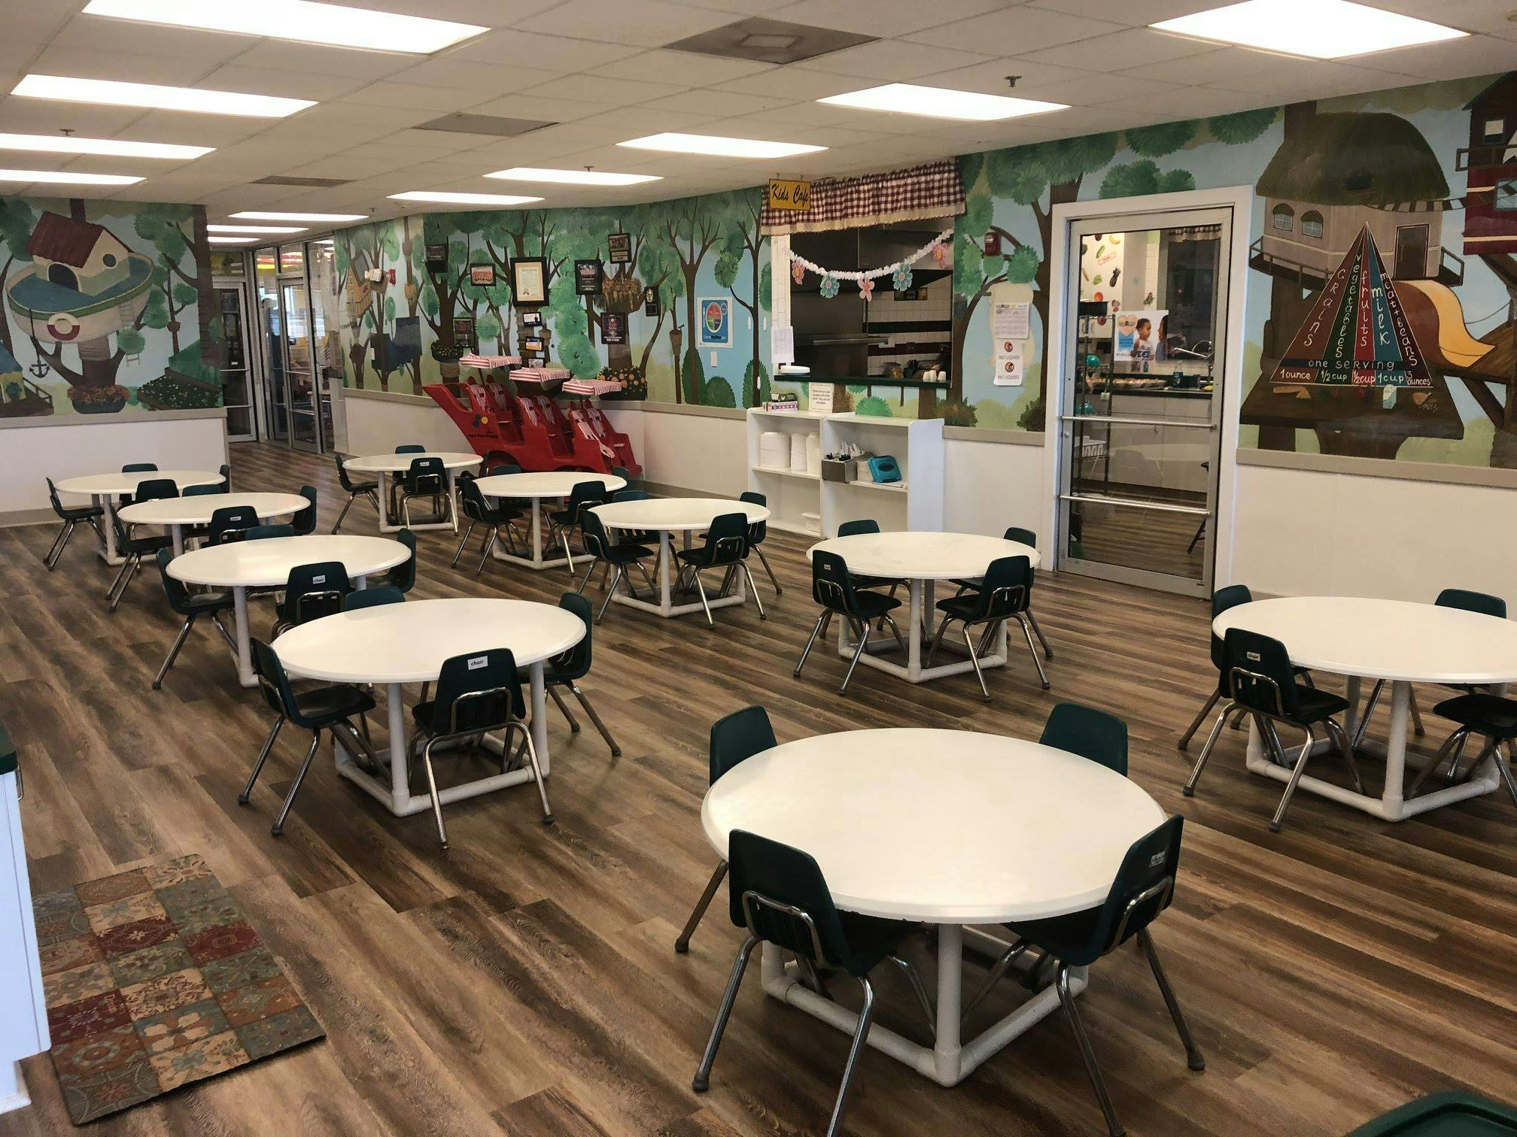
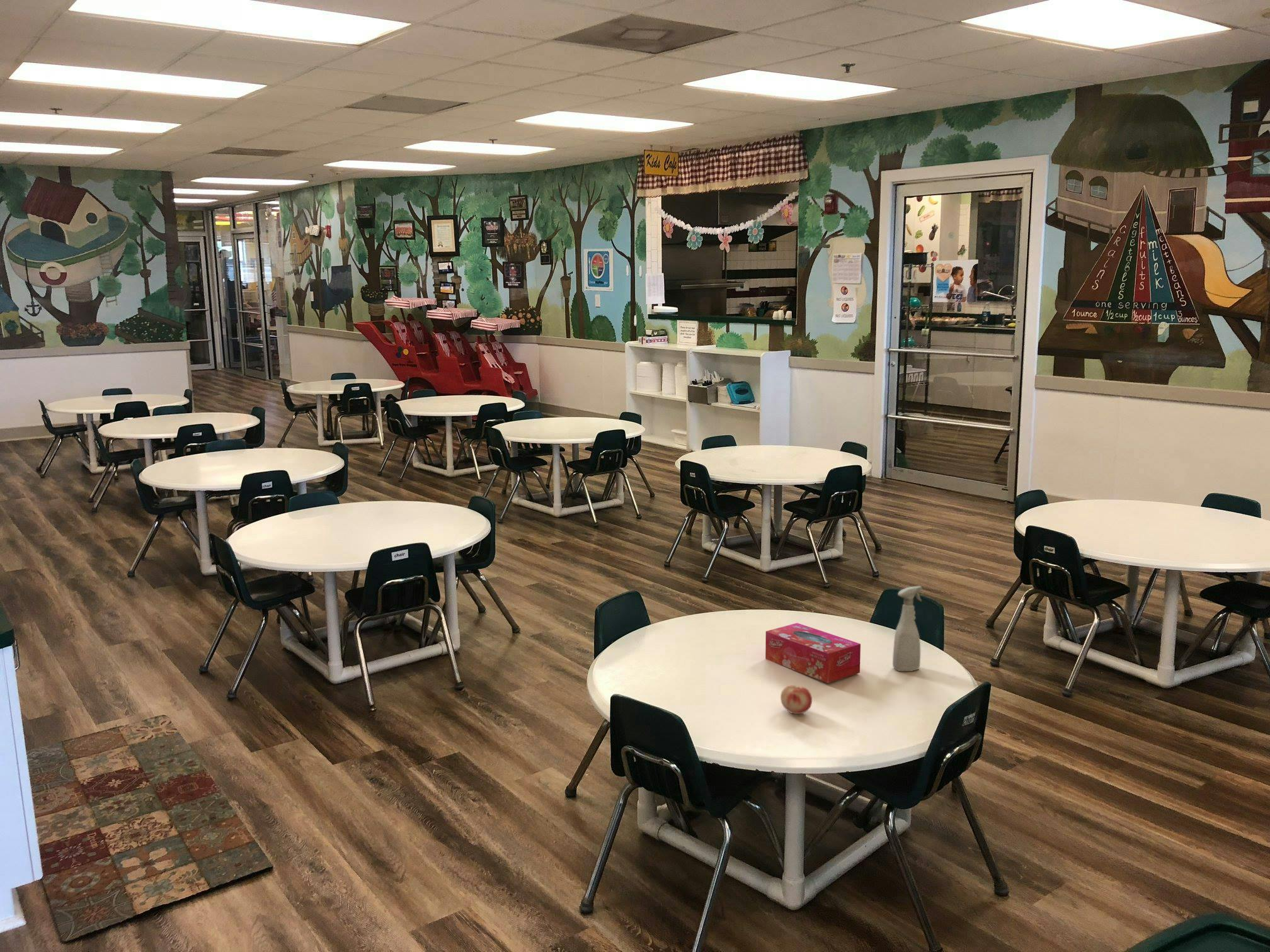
+ fruit [780,684,813,715]
+ tissue box [765,622,861,684]
+ spray bottle [892,586,923,672]
